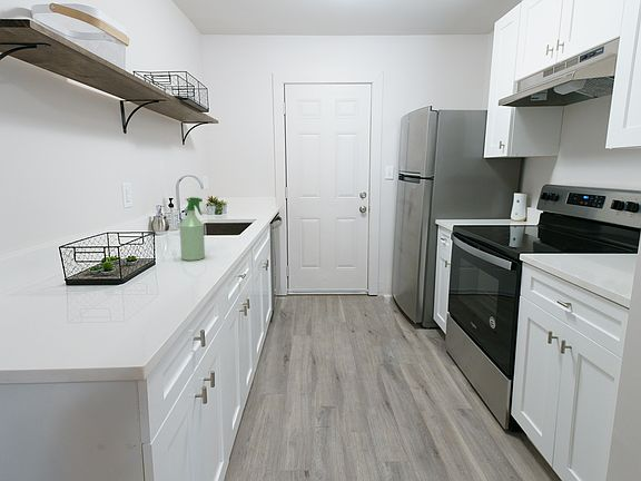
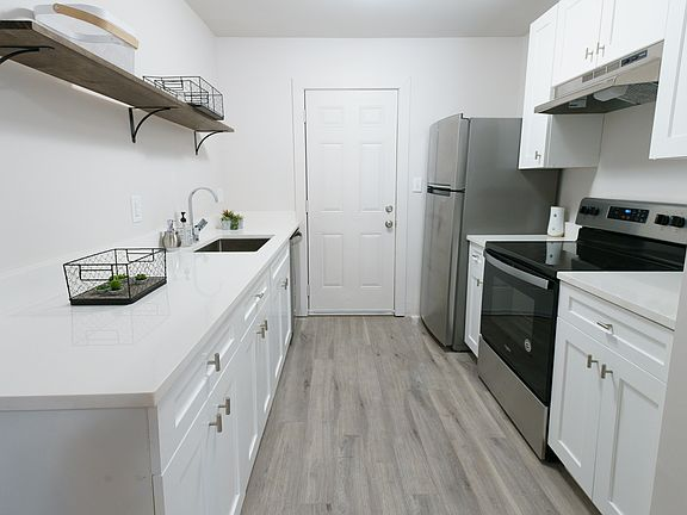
- spray bottle [178,196,206,262]
